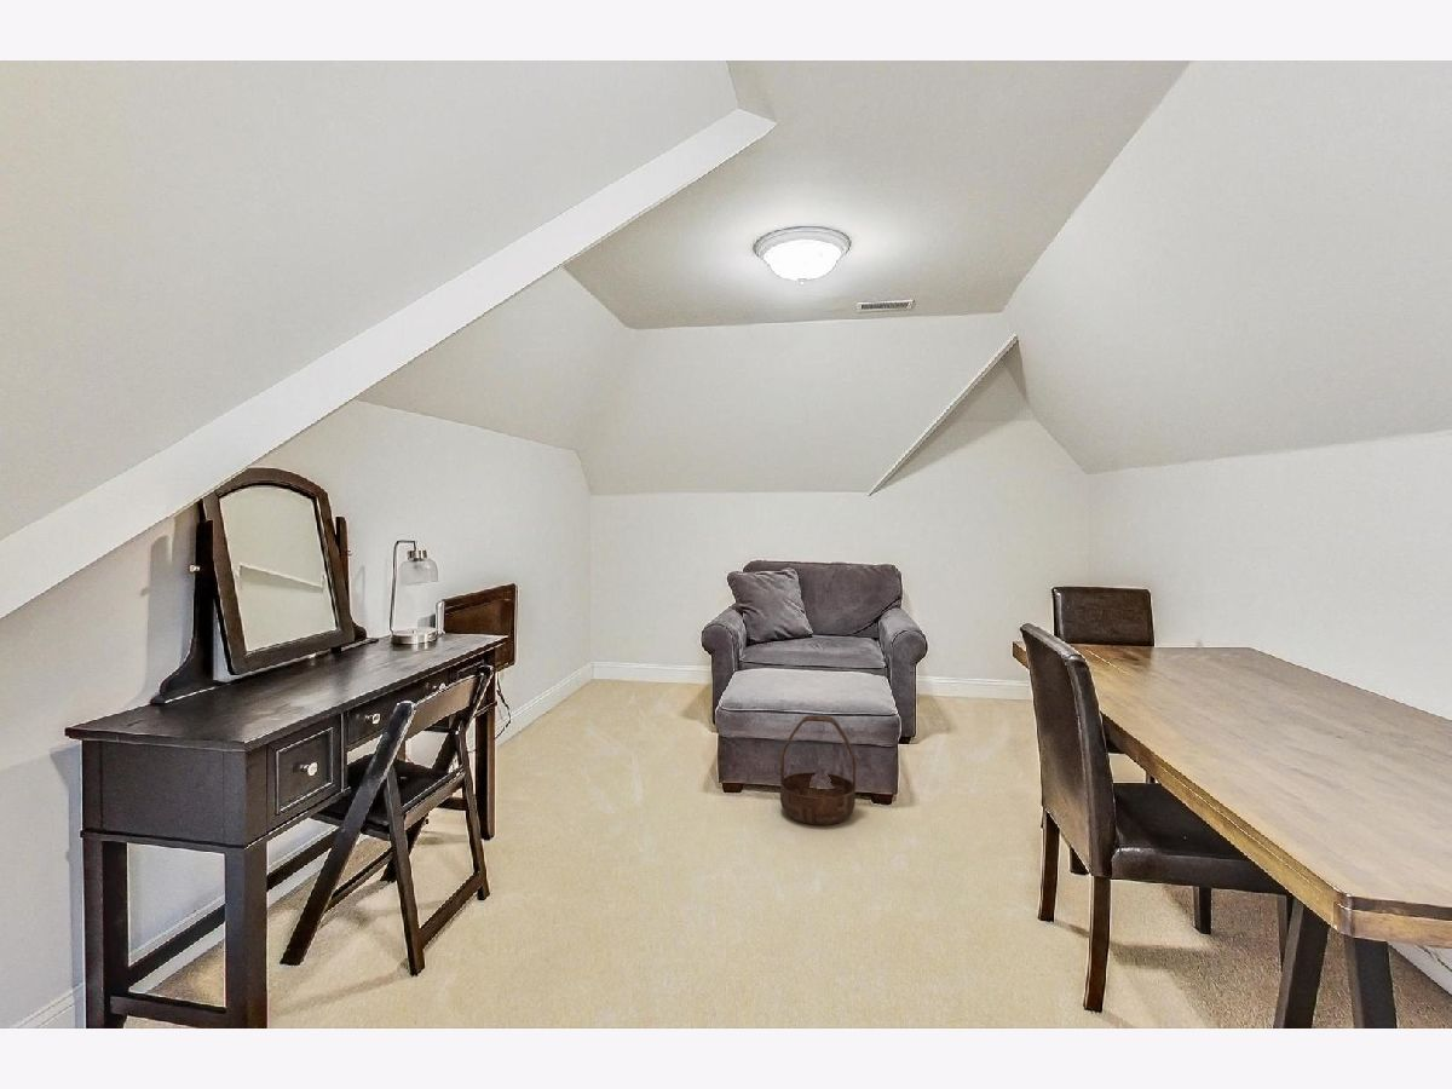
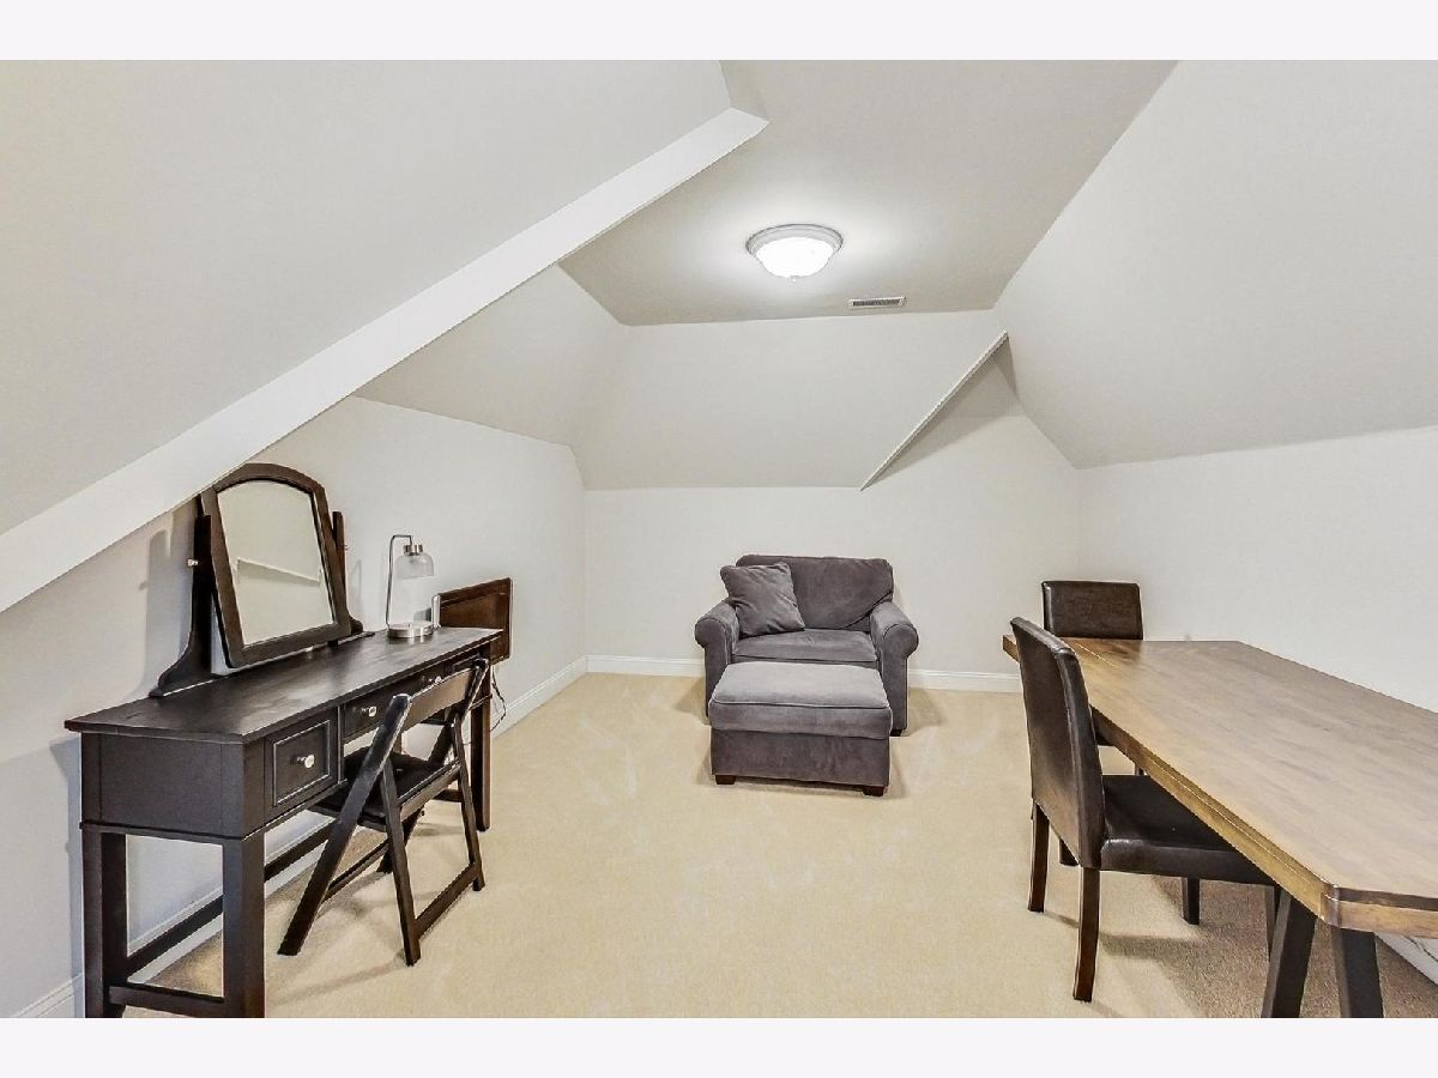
- basket [779,714,857,826]
